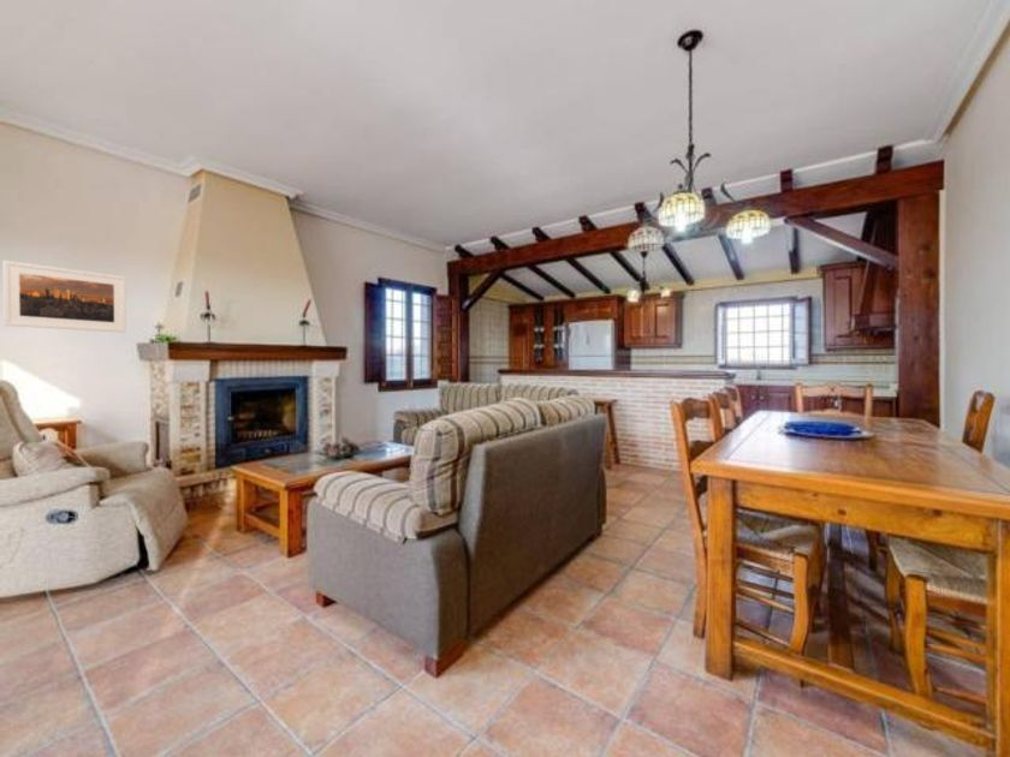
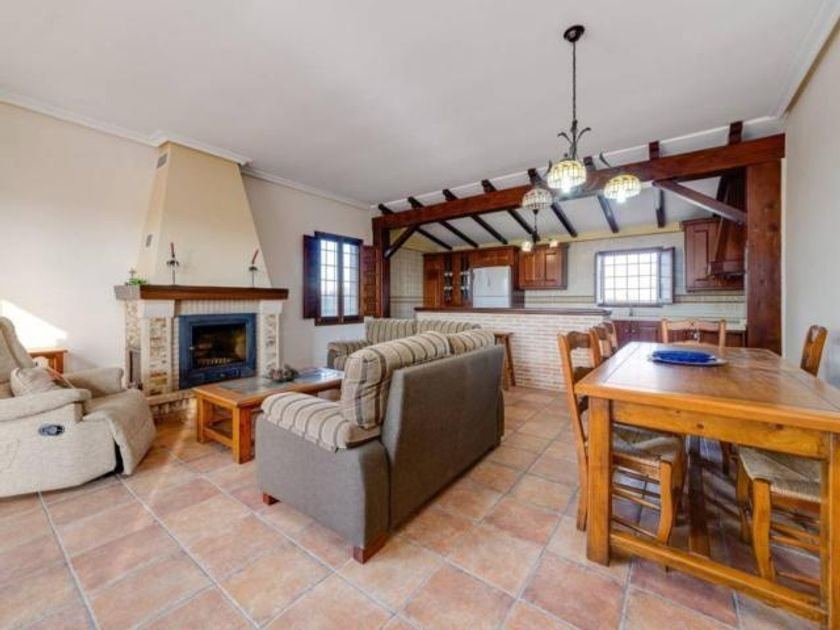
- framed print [2,260,127,334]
